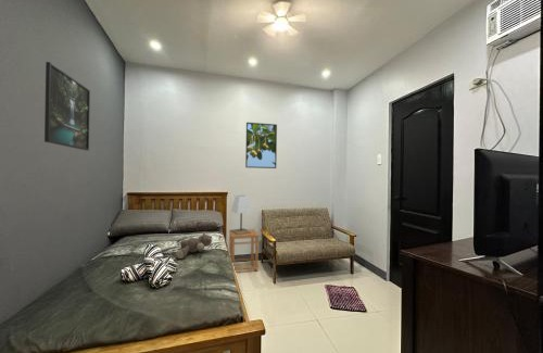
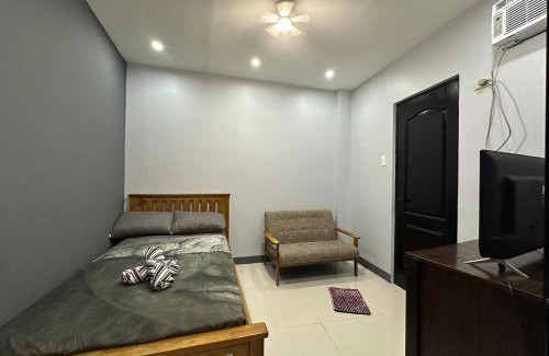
- stuffed bear [175,232,213,260]
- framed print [43,61,91,152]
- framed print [244,122,278,169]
- side table [228,228,260,273]
- lamp [229,194,253,236]
